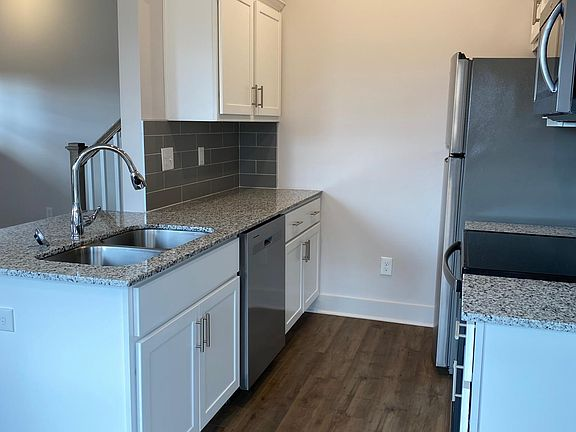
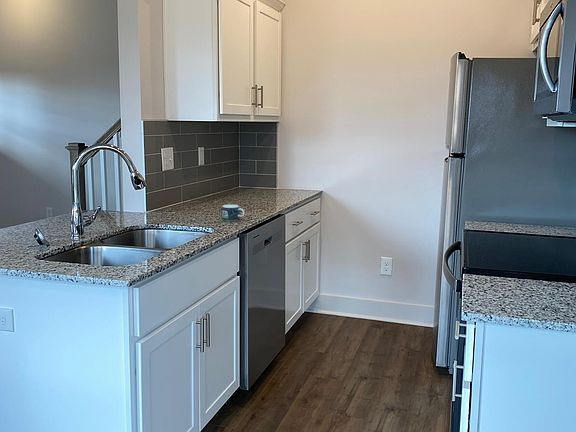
+ mug [221,204,245,222]
